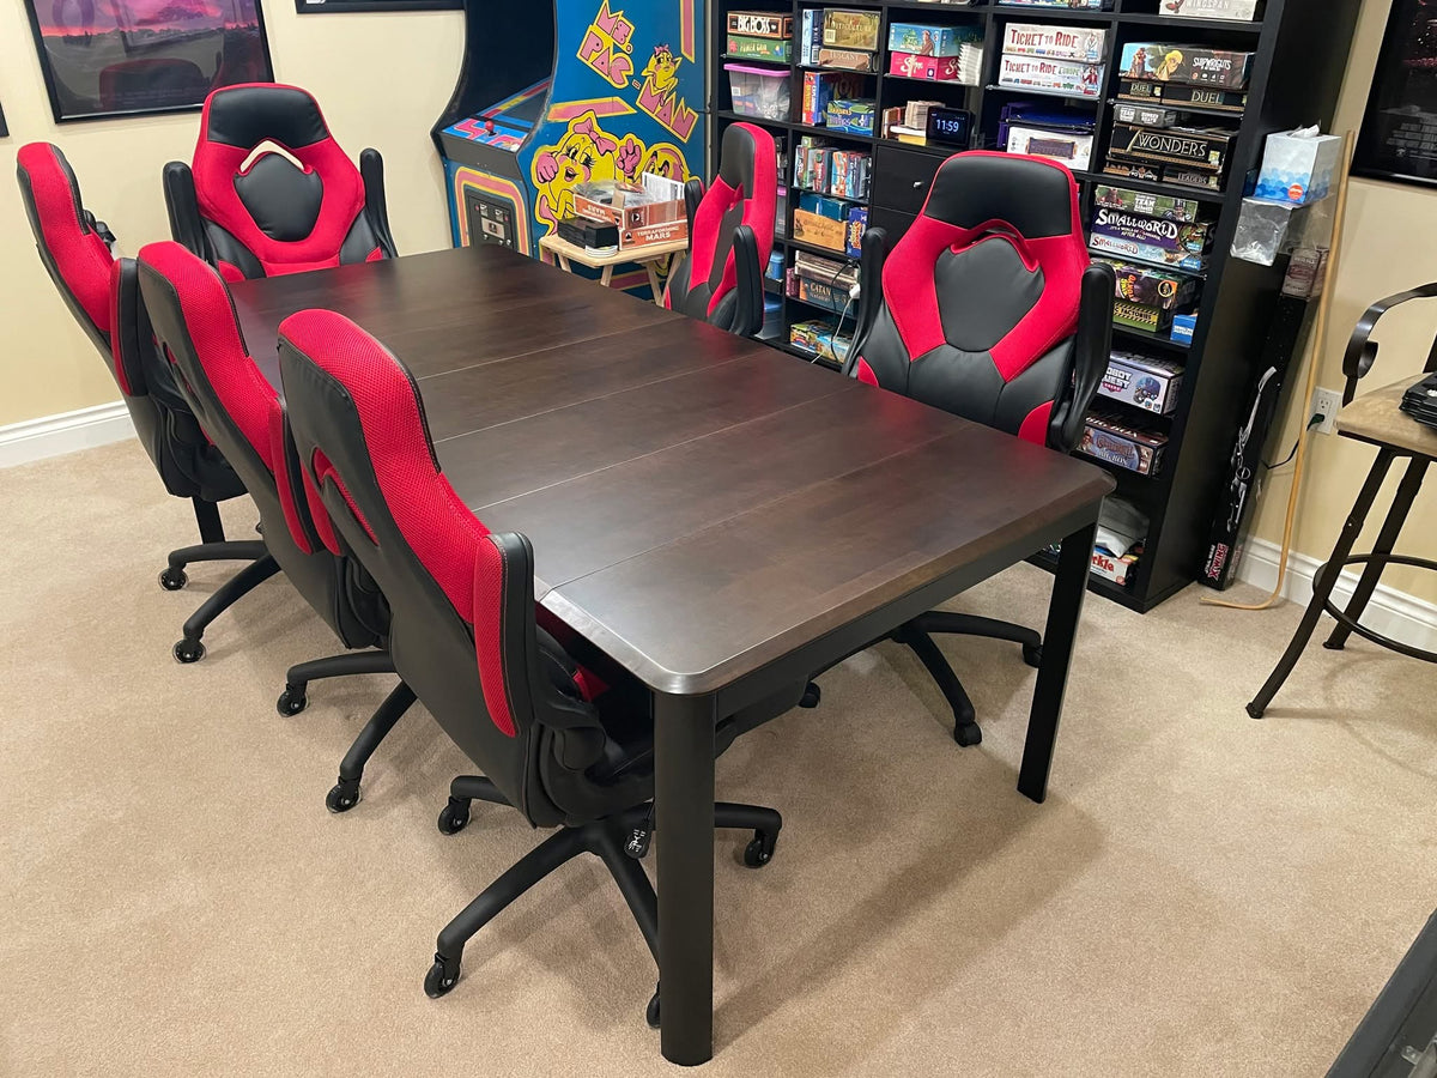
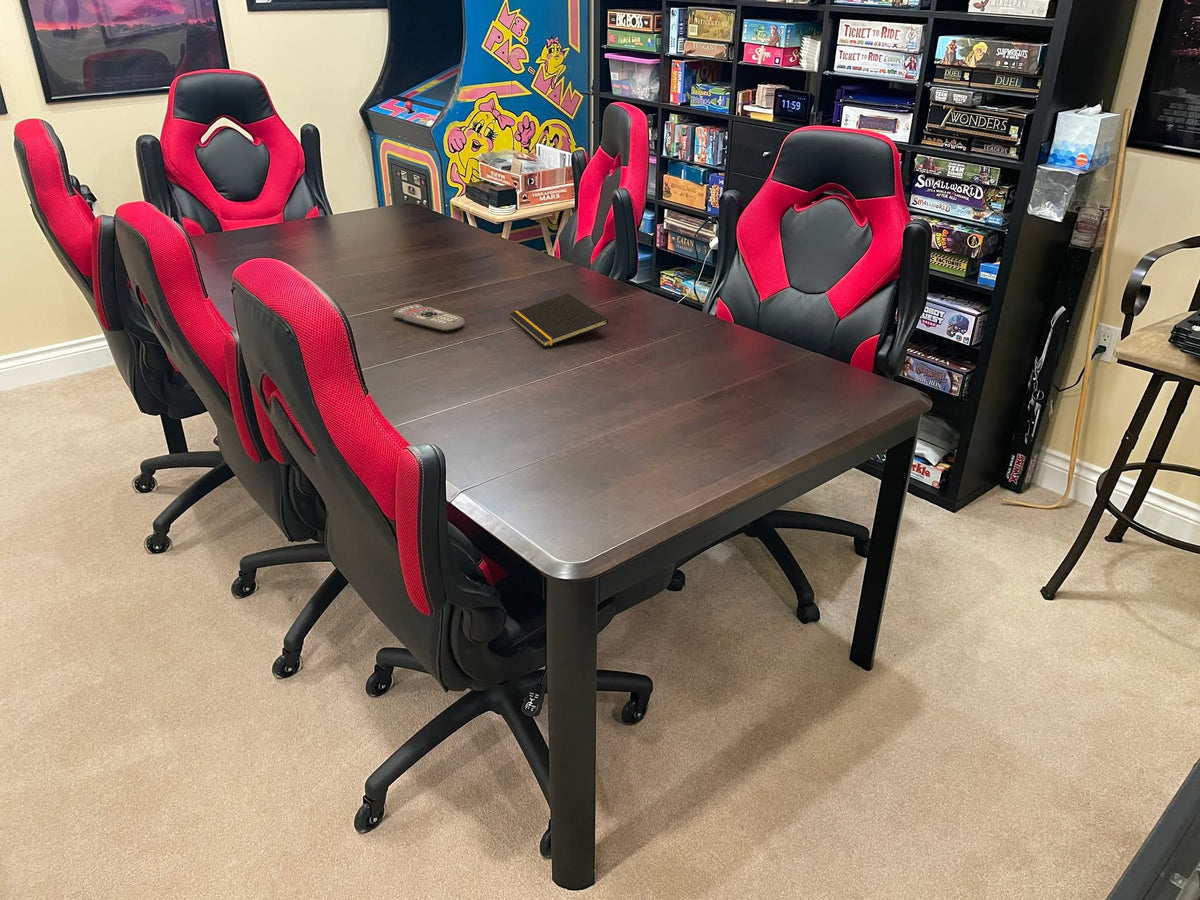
+ remote control [392,303,466,333]
+ notepad [509,292,609,348]
